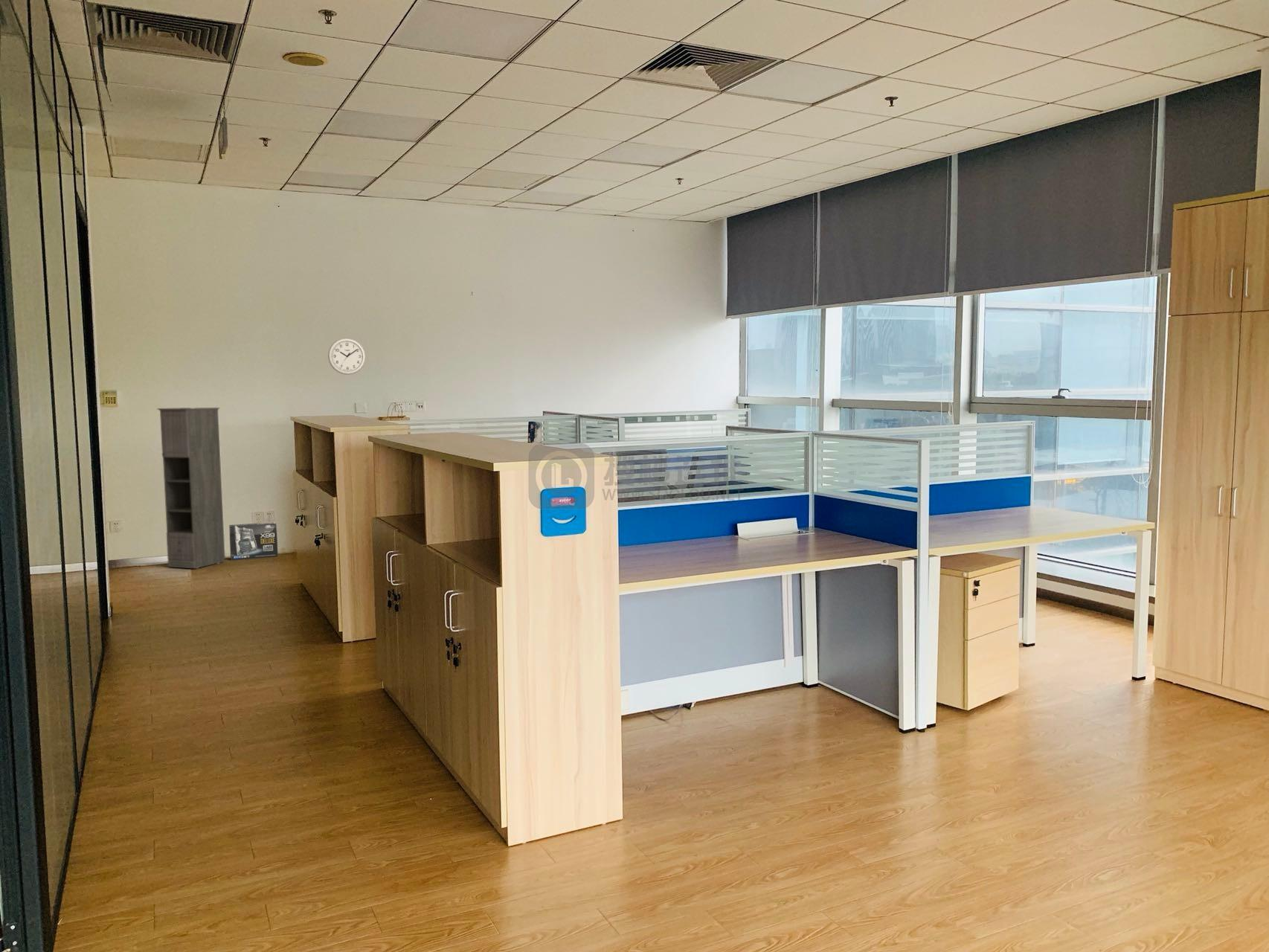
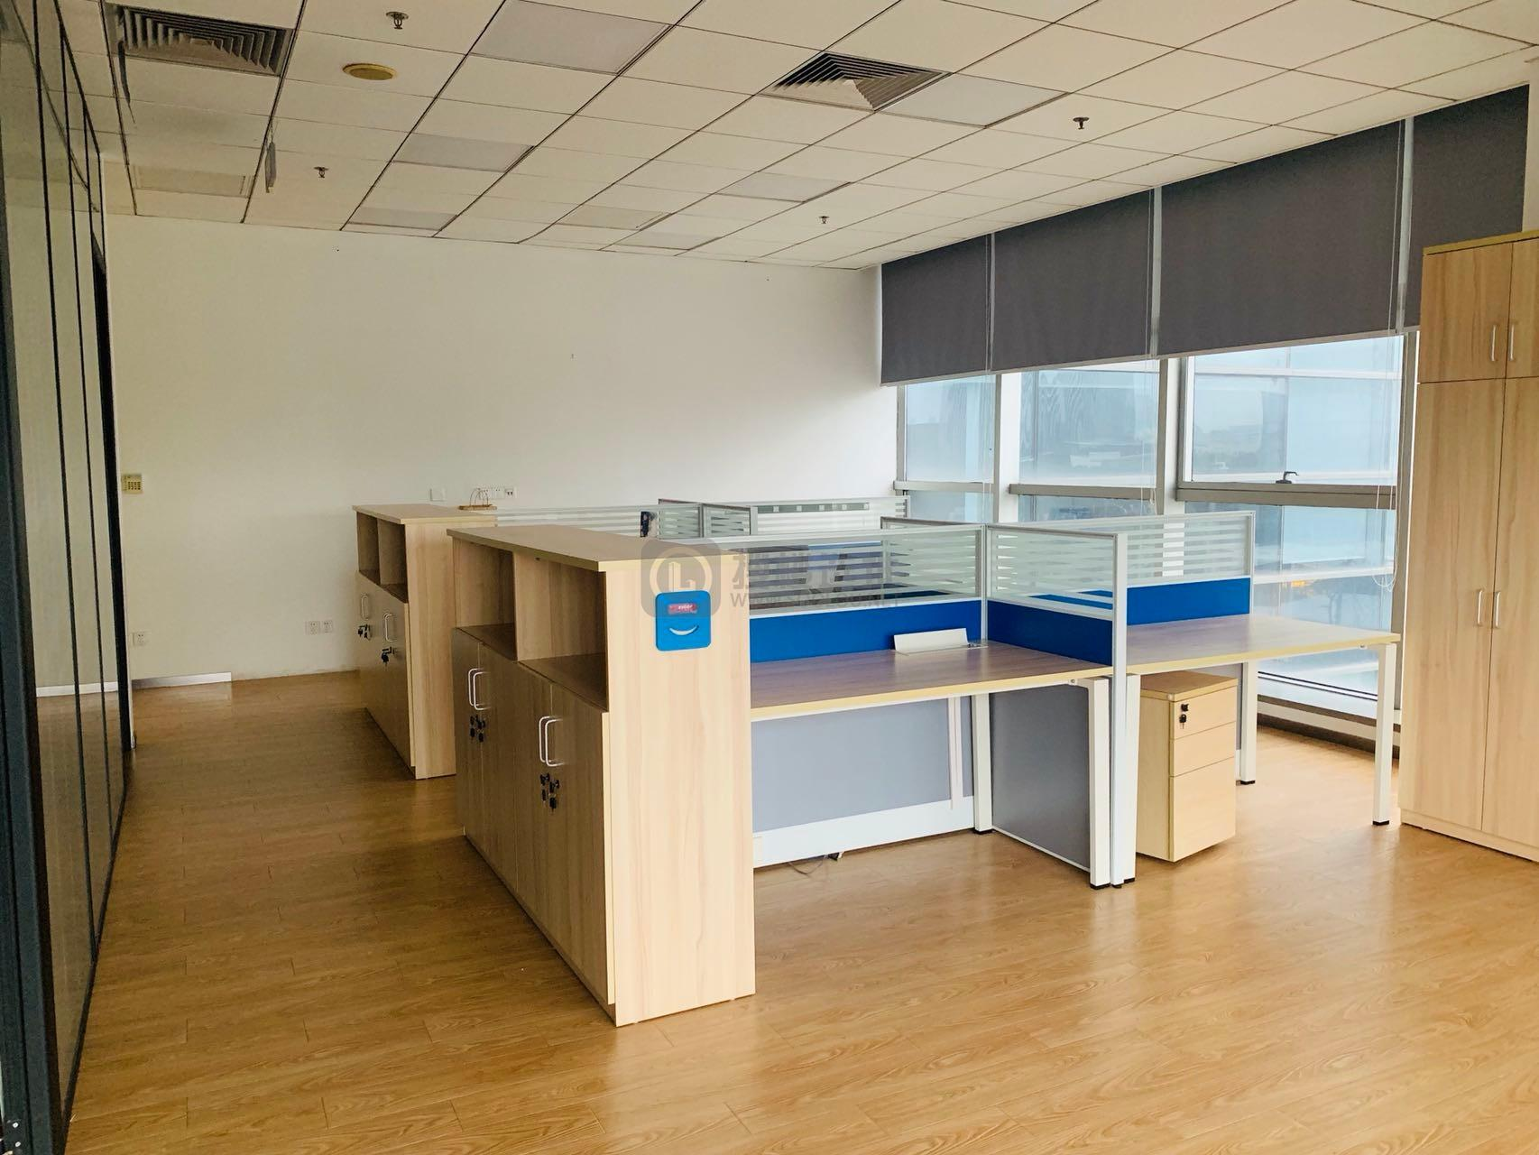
- wall clock [327,337,367,376]
- box [228,521,278,561]
- storage cabinet [156,407,226,569]
